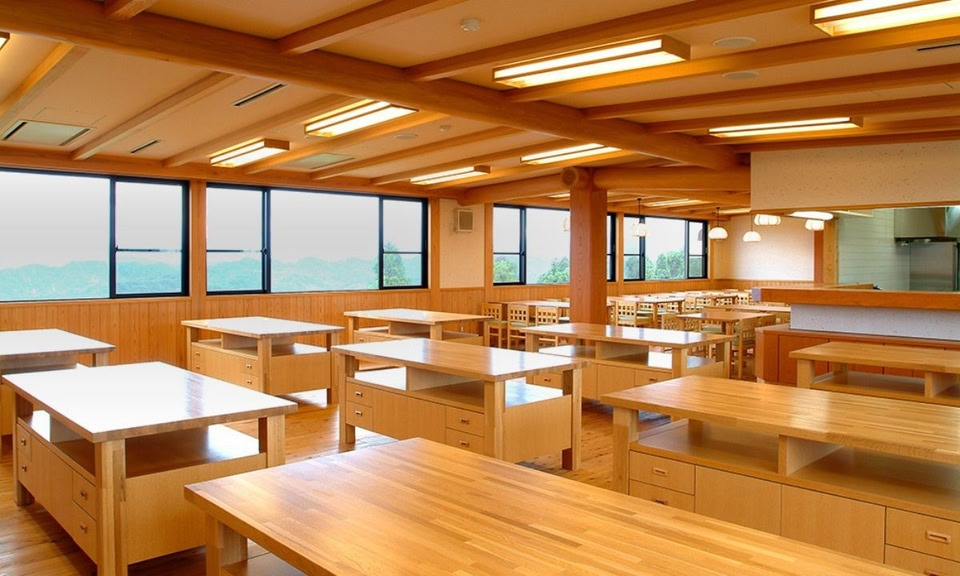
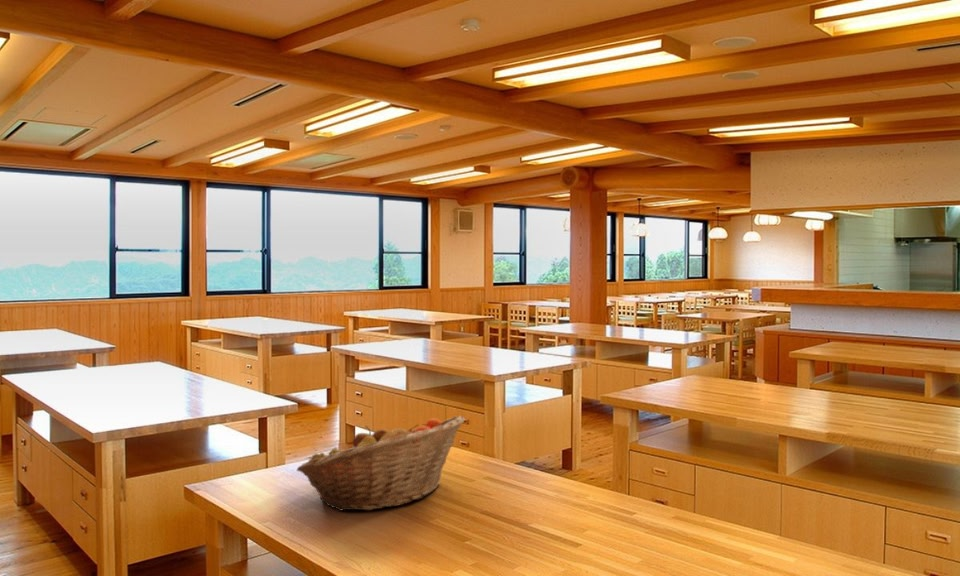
+ fruit basket [296,415,466,512]
